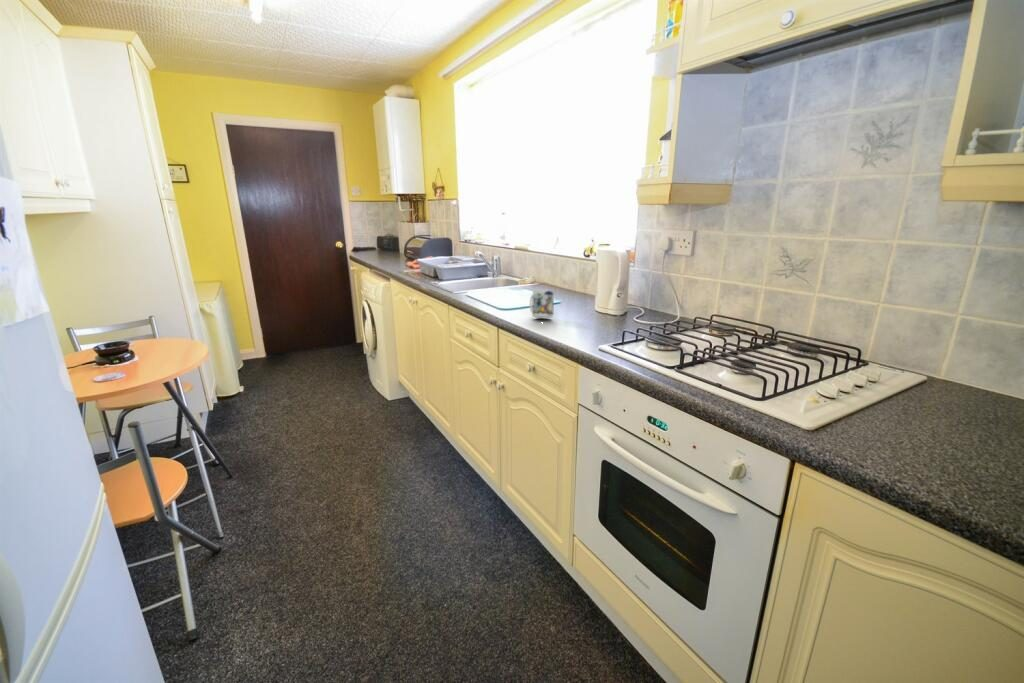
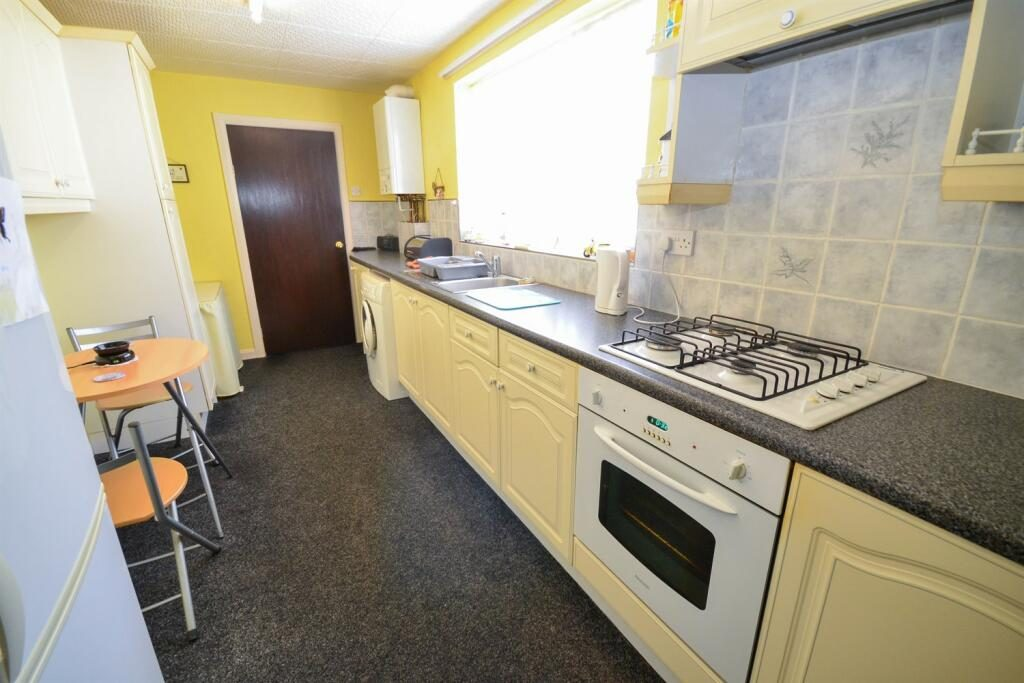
- mug [529,289,555,319]
